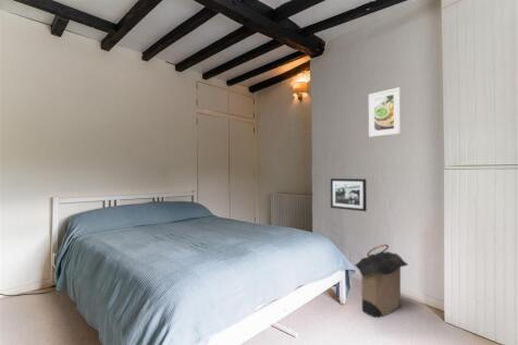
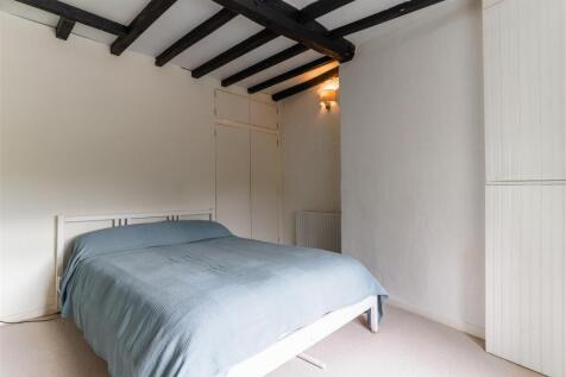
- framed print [368,86,402,138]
- laundry hamper [354,243,409,319]
- picture frame [330,177,368,212]
